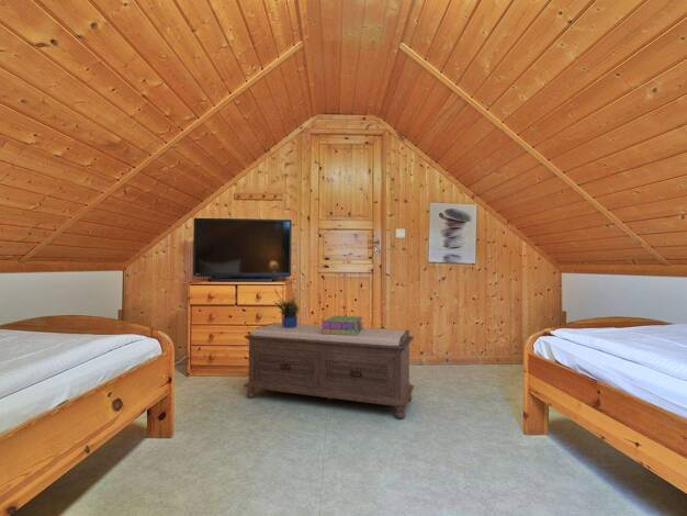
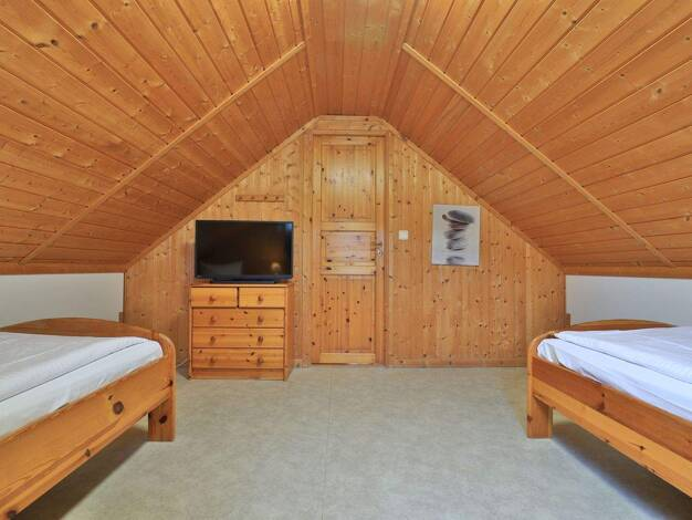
- bench [243,322,415,420]
- stack of books [320,315,364,335]
- potted plant [273,287,300,328]
